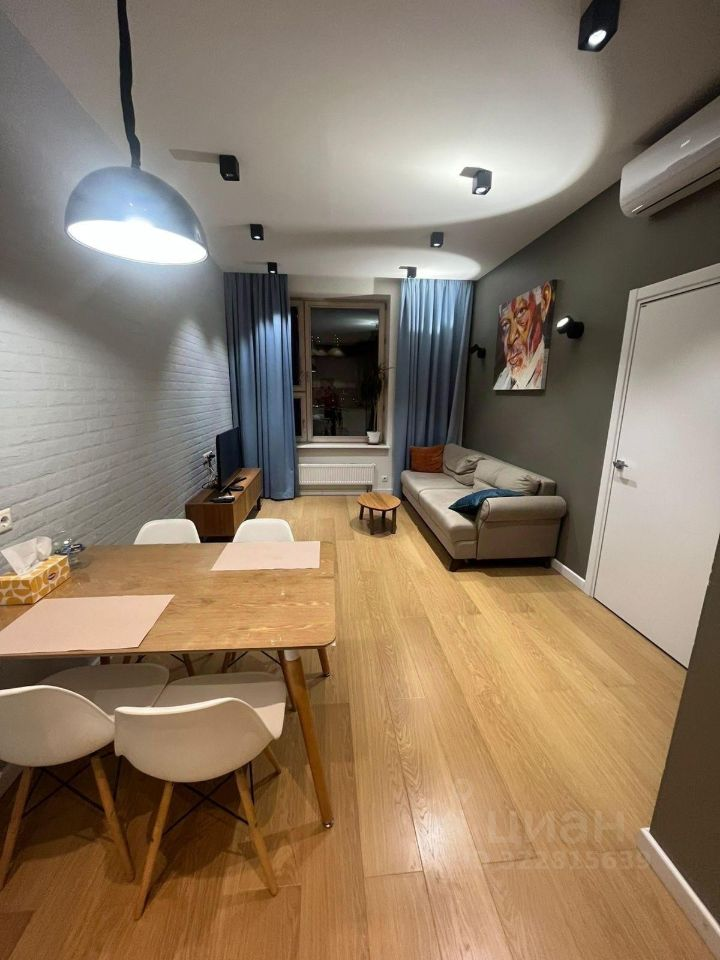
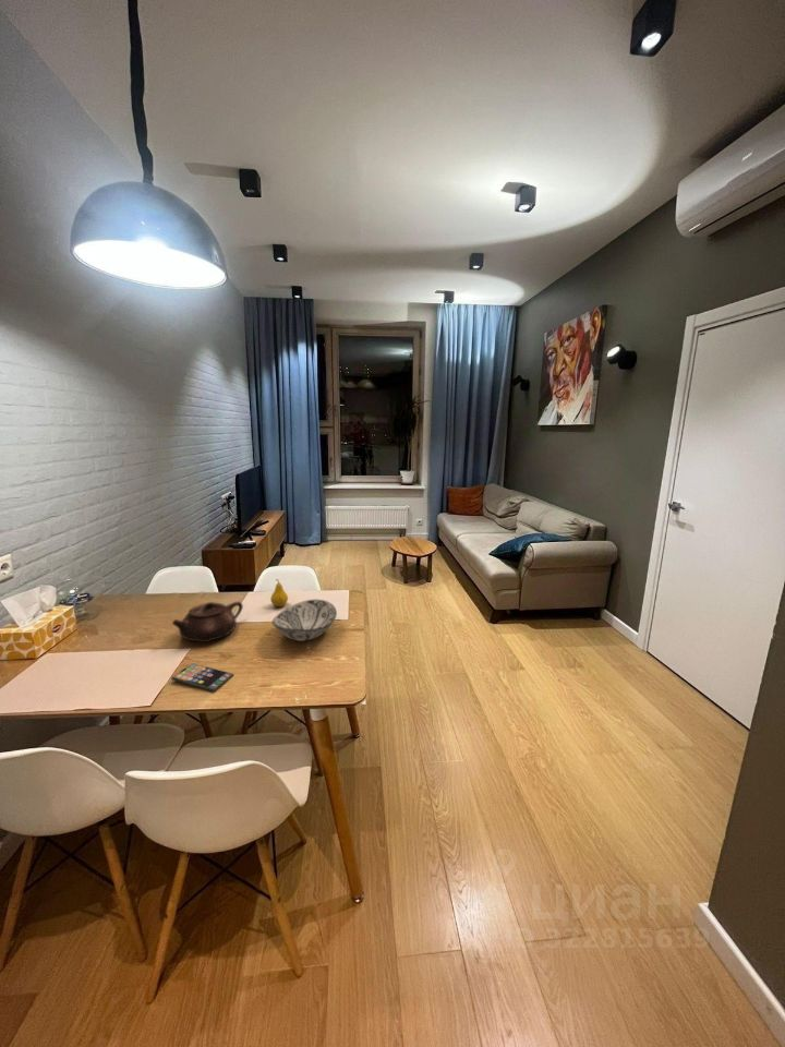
+ fruit [269,578,289,607]
+ decorative bowl [271,599,338,642]
+ smartphone [170,662,234,693]
+ teapot [171,601,244,643]
